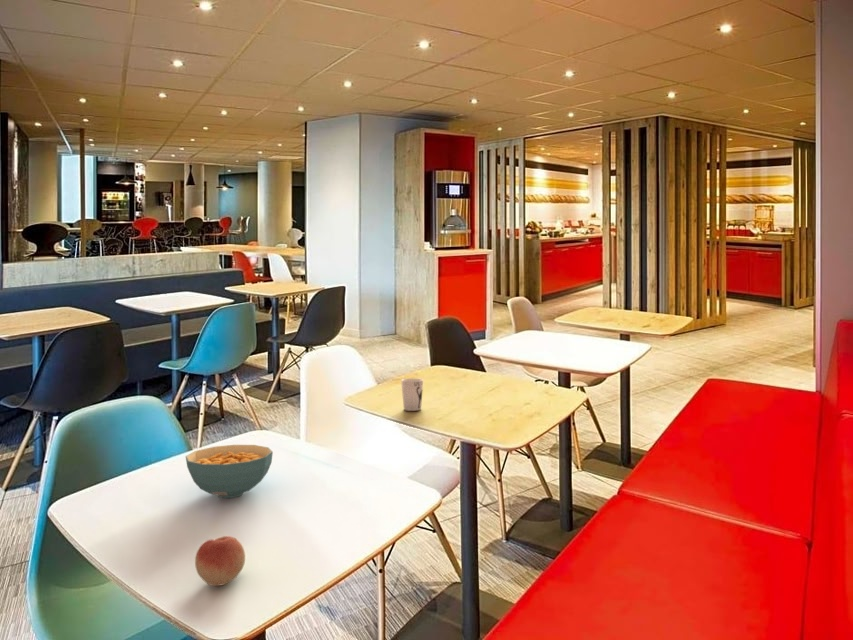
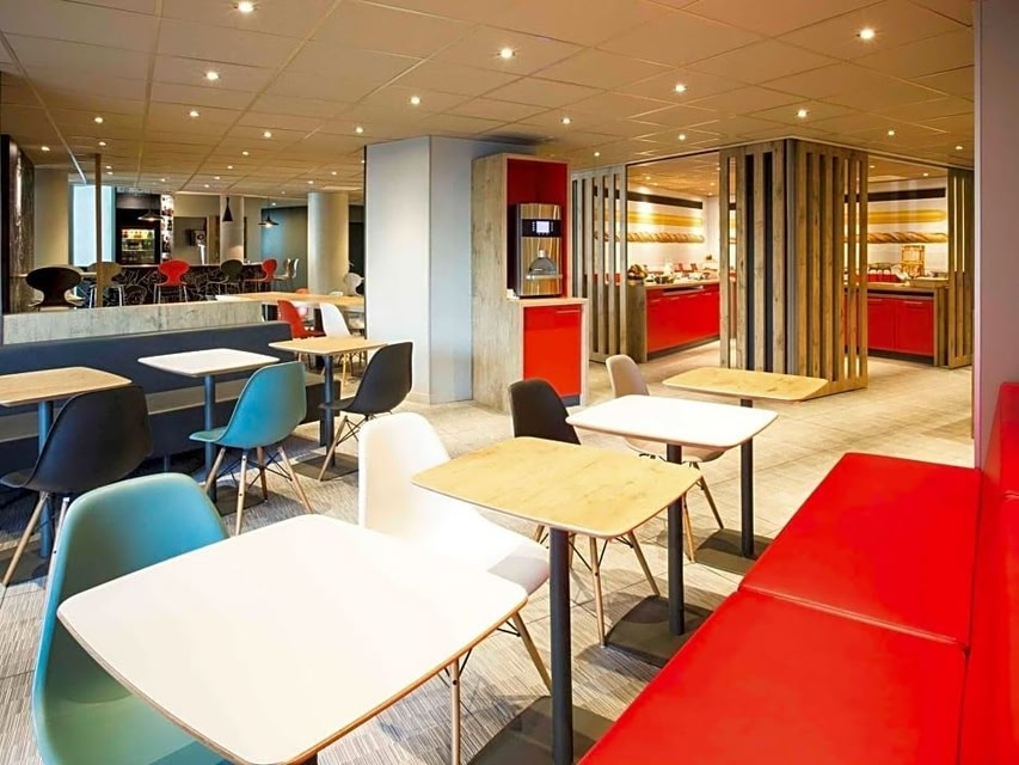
- fruit [194,535,246,587]
- cereal bowl [185,444,274,499]
- cup [400,377,424,412]
